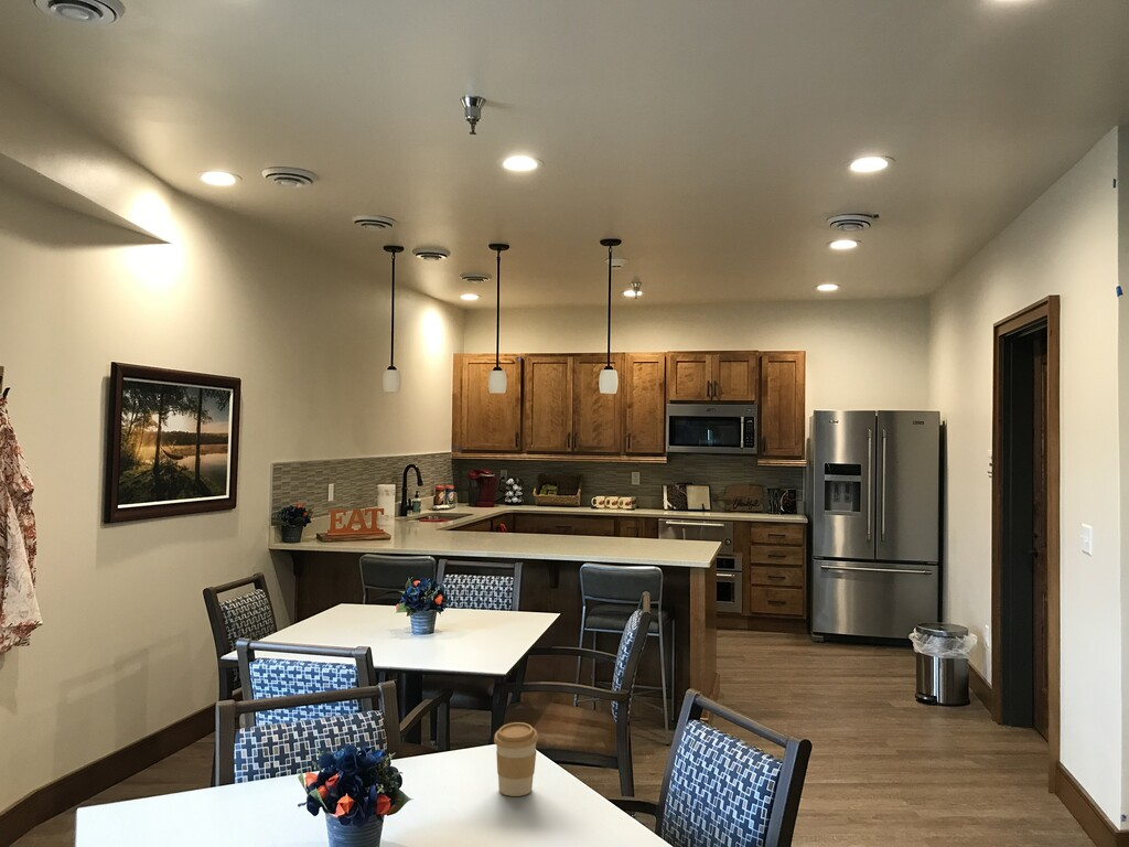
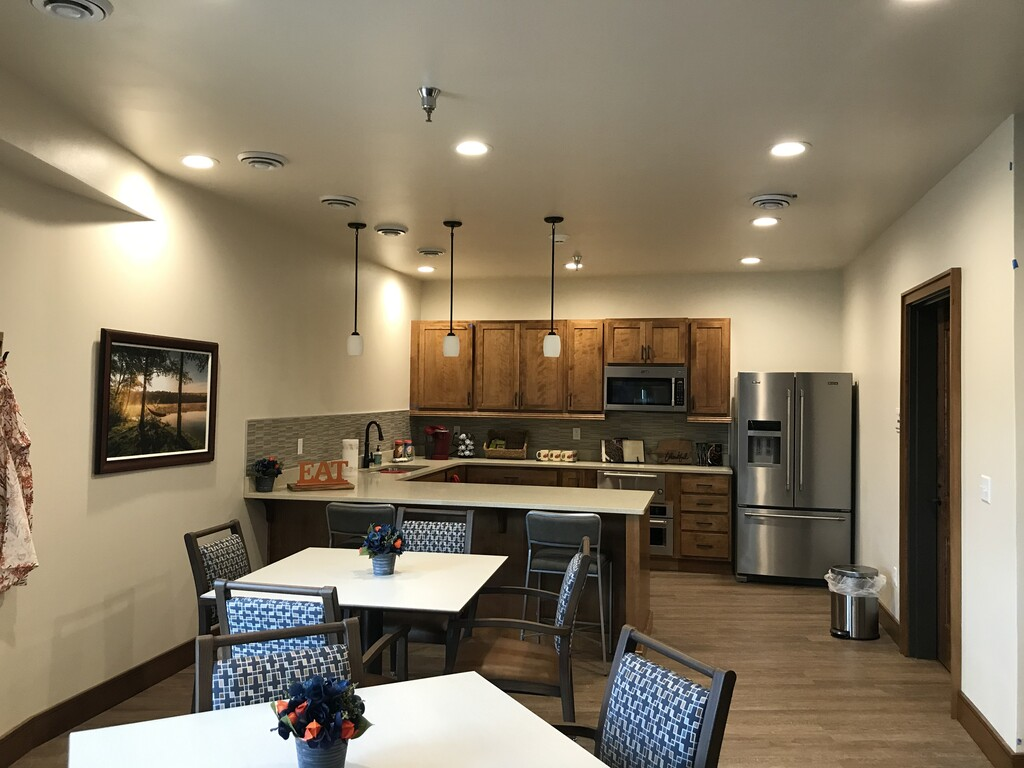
- coffee cup [493,721,539,797]
